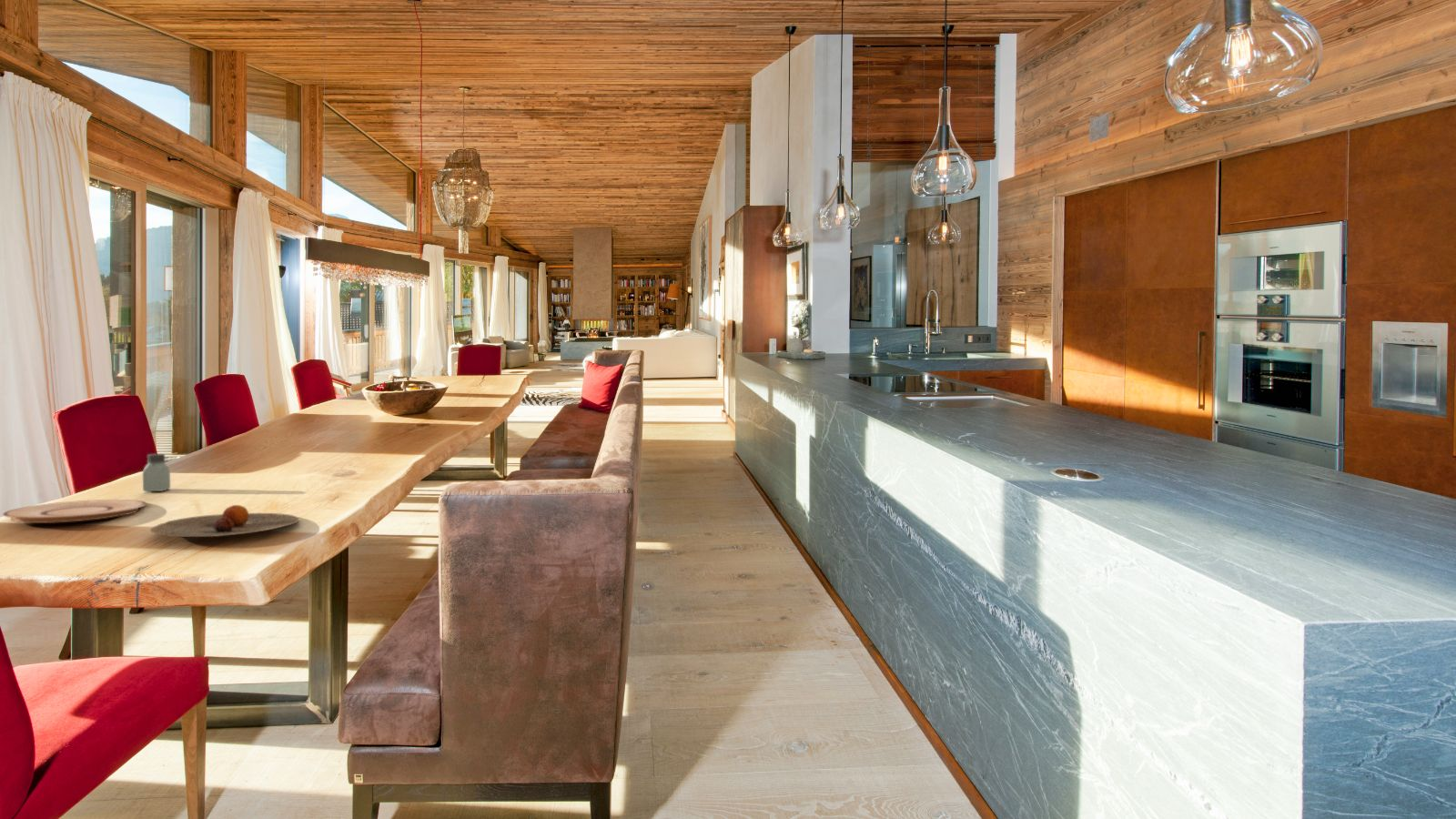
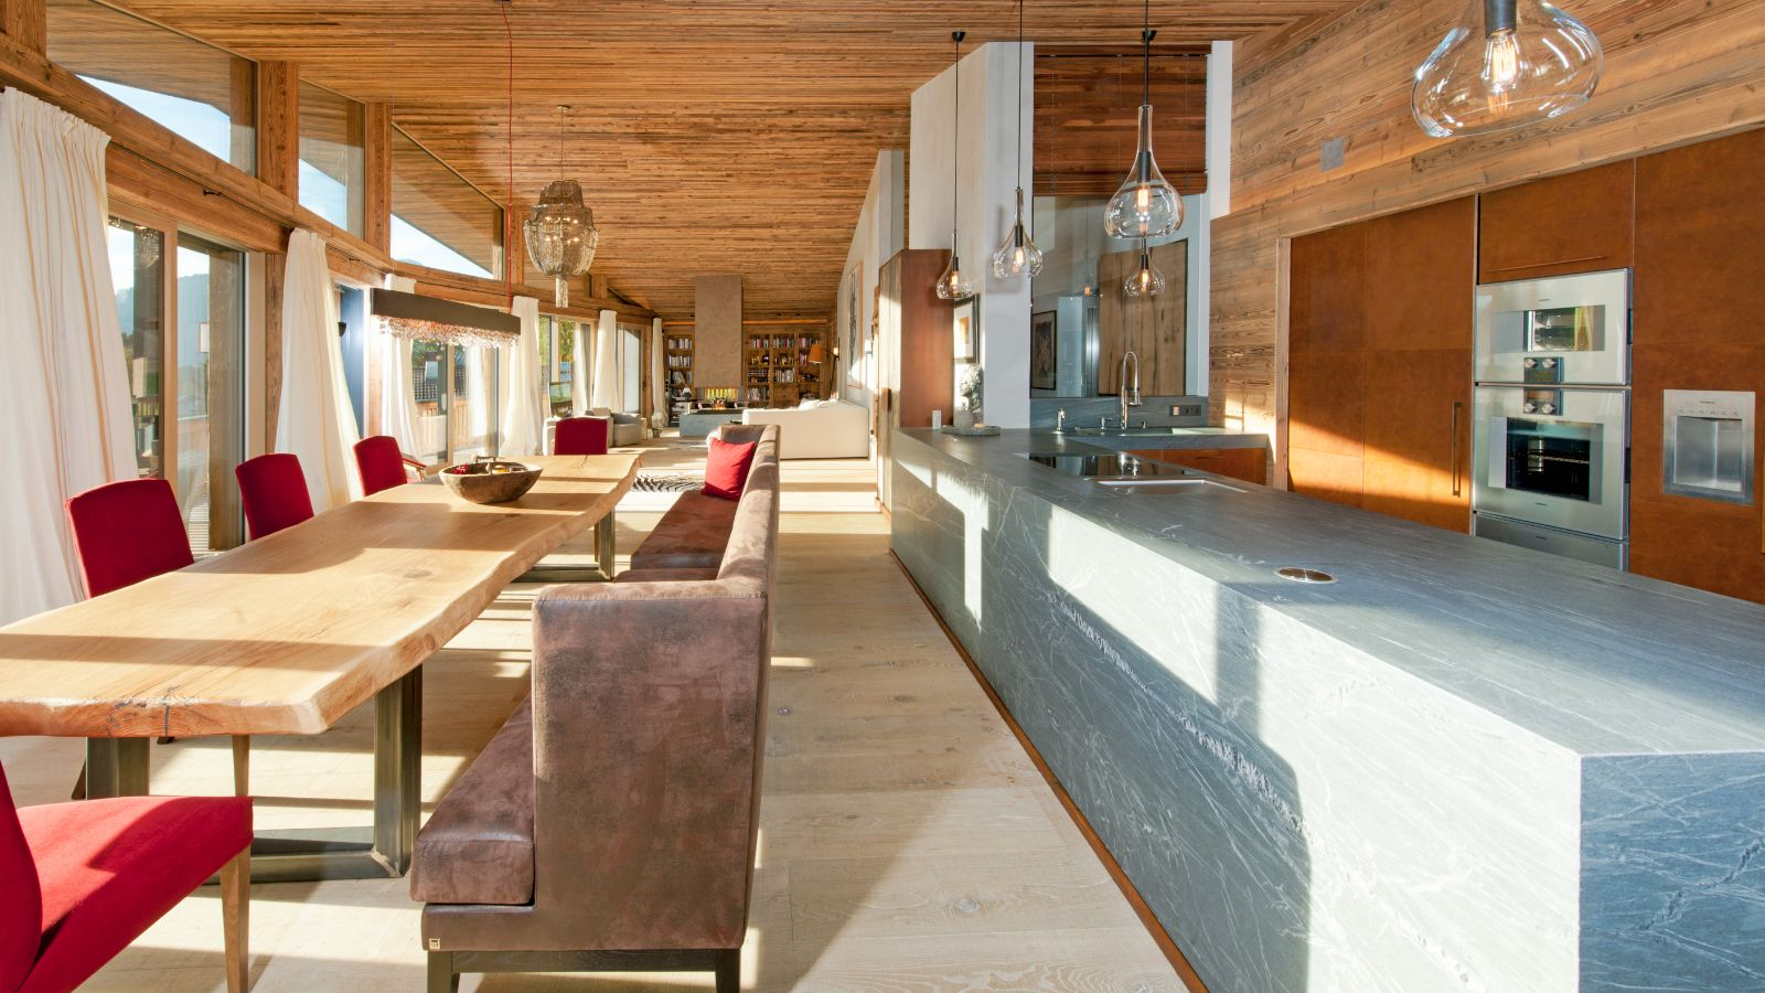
- plate [149,504,300,538]
- saltshaker [142,453,171,492]
- plate [2,499,147,524]
